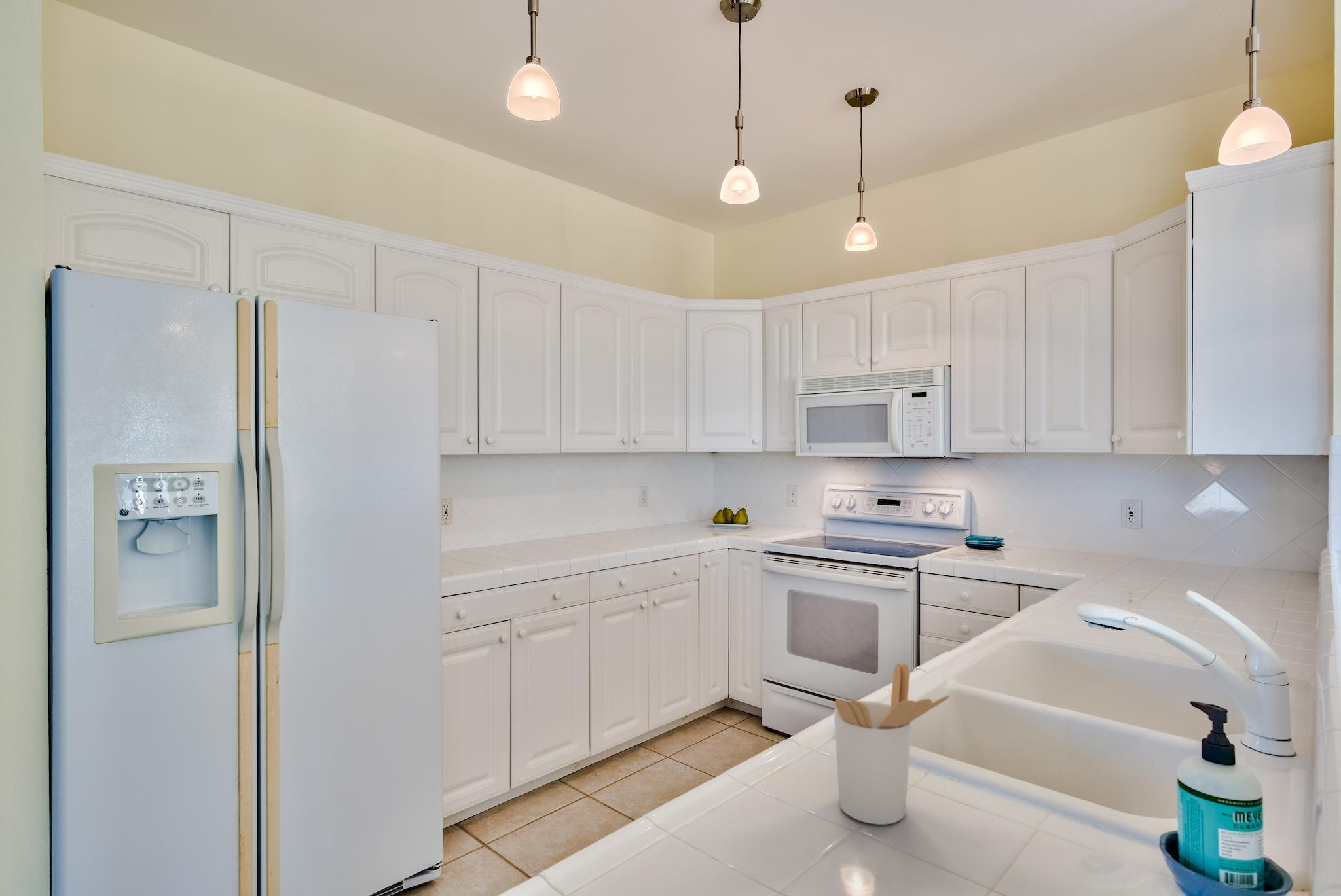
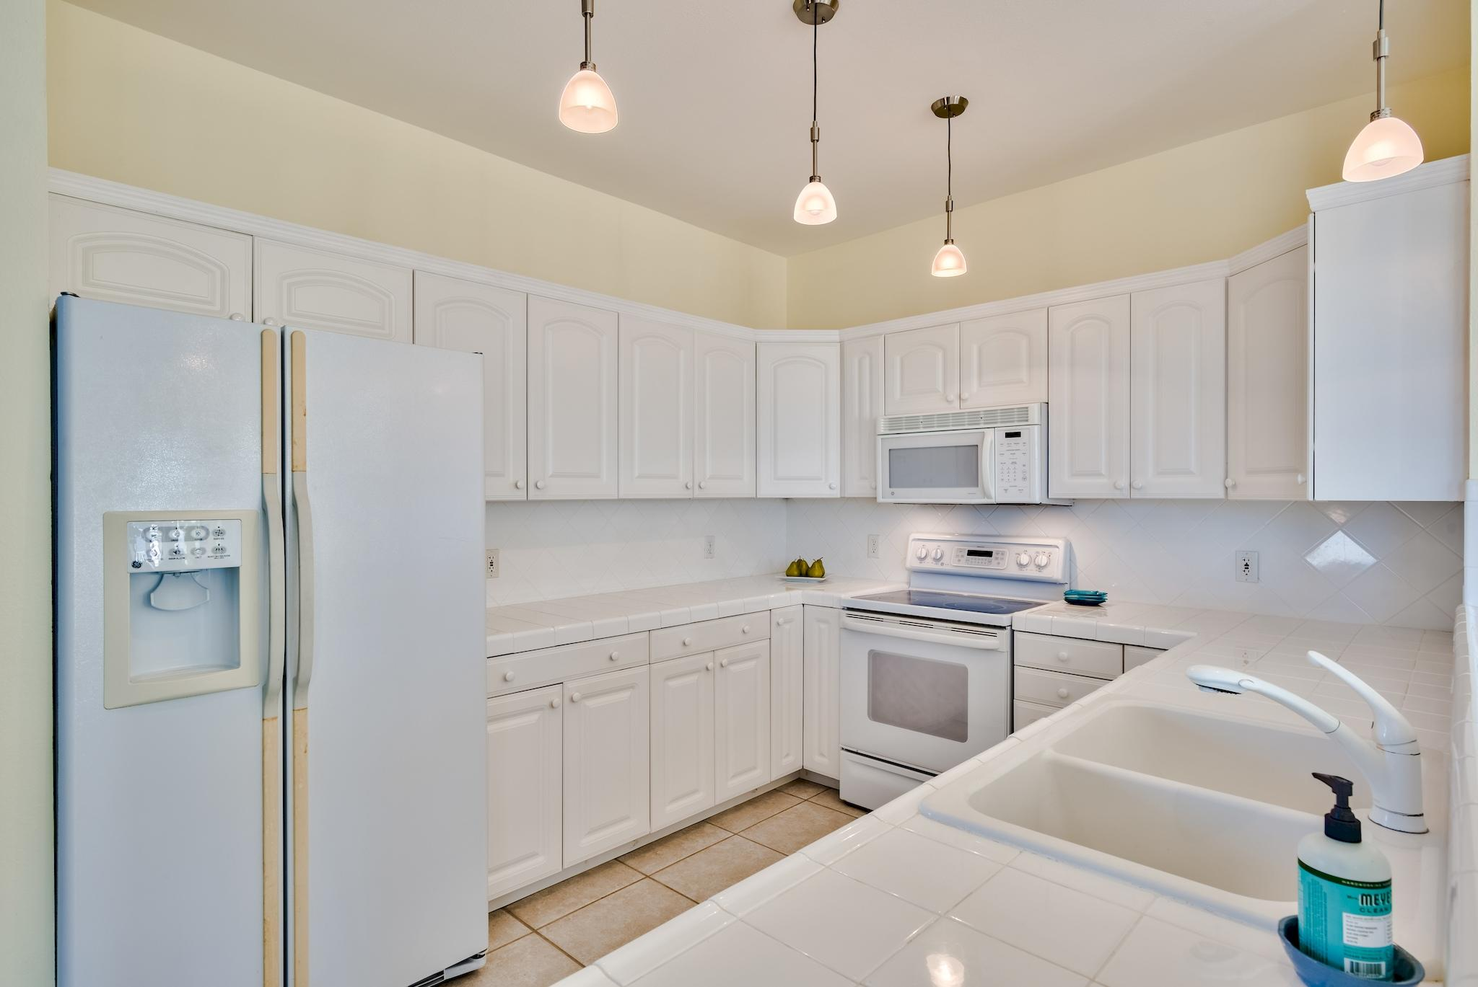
- utensil holder [833,663,951,825]
